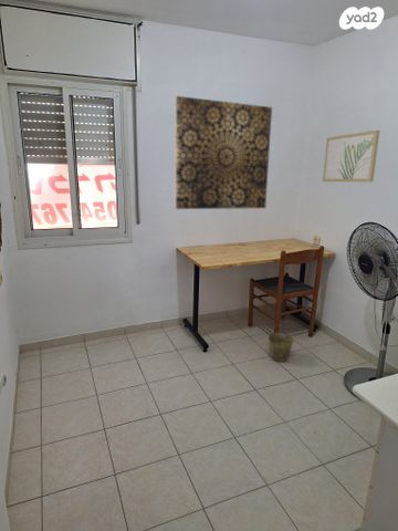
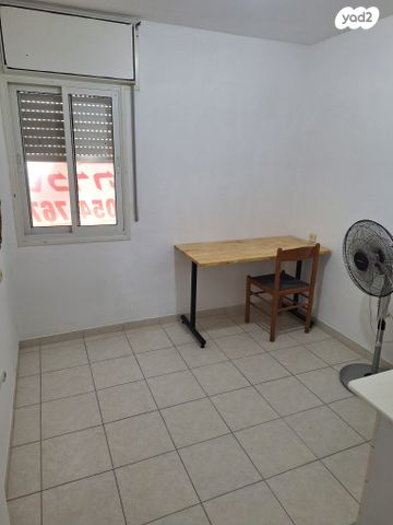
- bucket [266,323,295,363]
- wall art [322,129,380,183]
- wall art [175,95,273,210]
